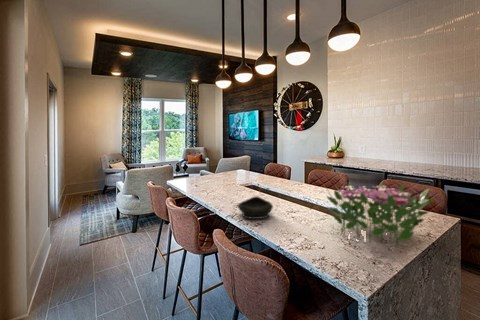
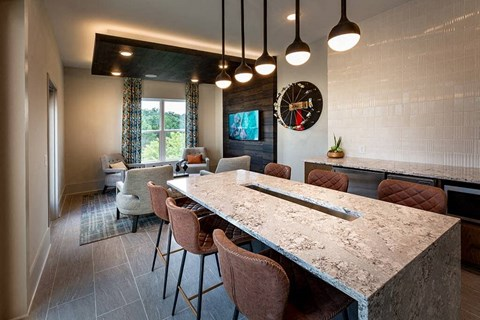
- bowl [236,195,274,220]
- flower arrangement [323,182,435,248]
